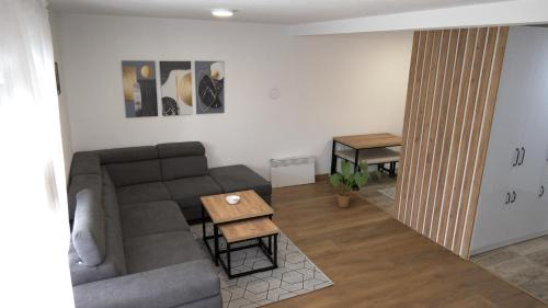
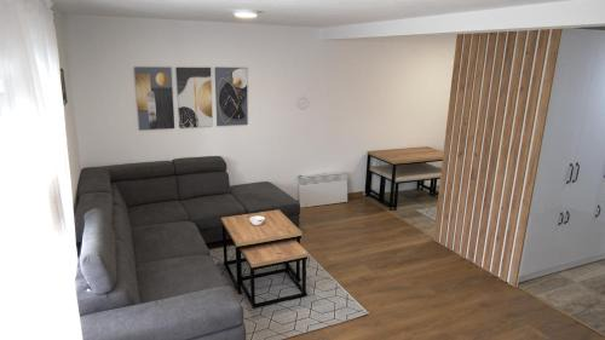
- house plant [322,158,383,209]
